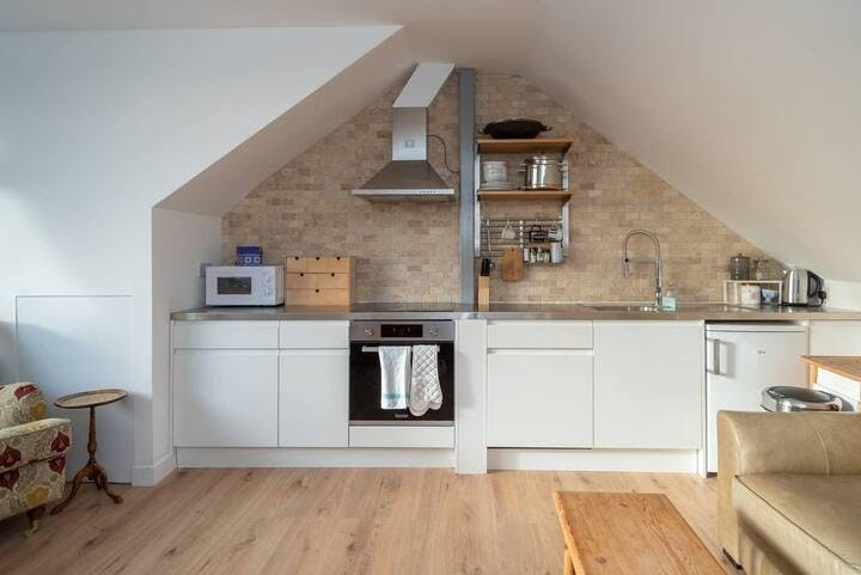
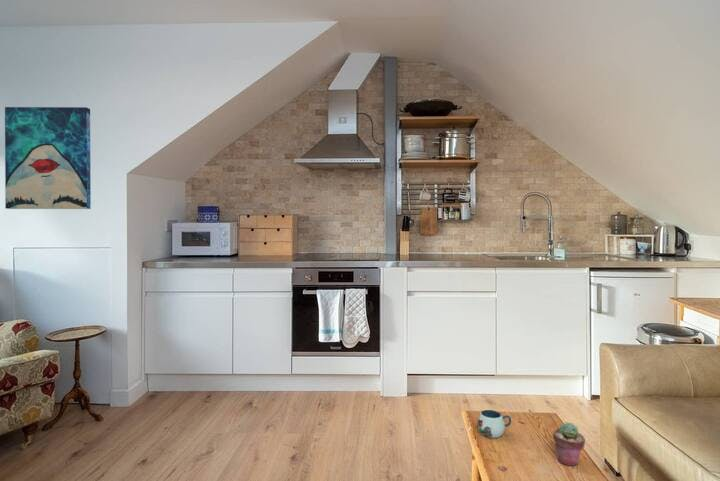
+ potted succulent [552,422,586,467]
+ mug [476,409,512,439]
+ wall art [4,106,92,210]
